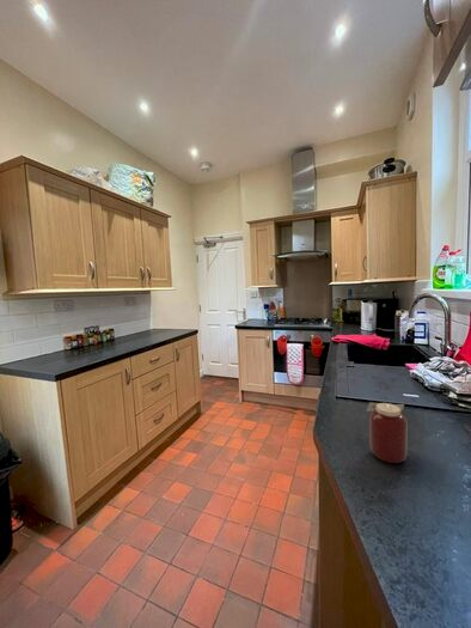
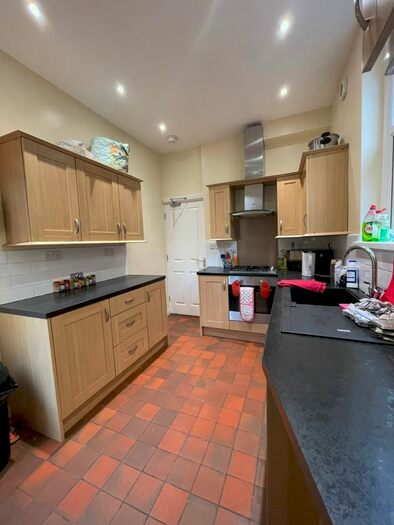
- jar [365,401,409,464]
